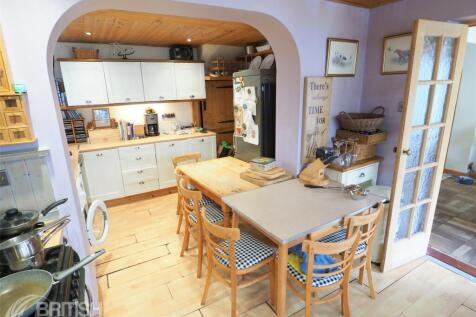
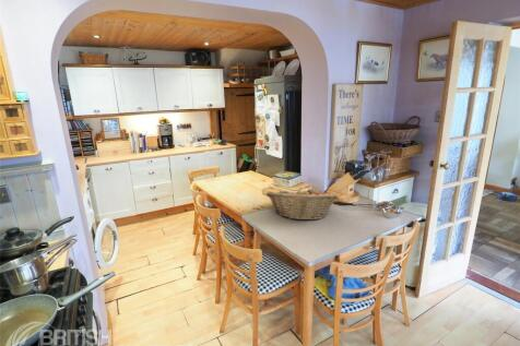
+ fruit basket [265,186,339,222]
